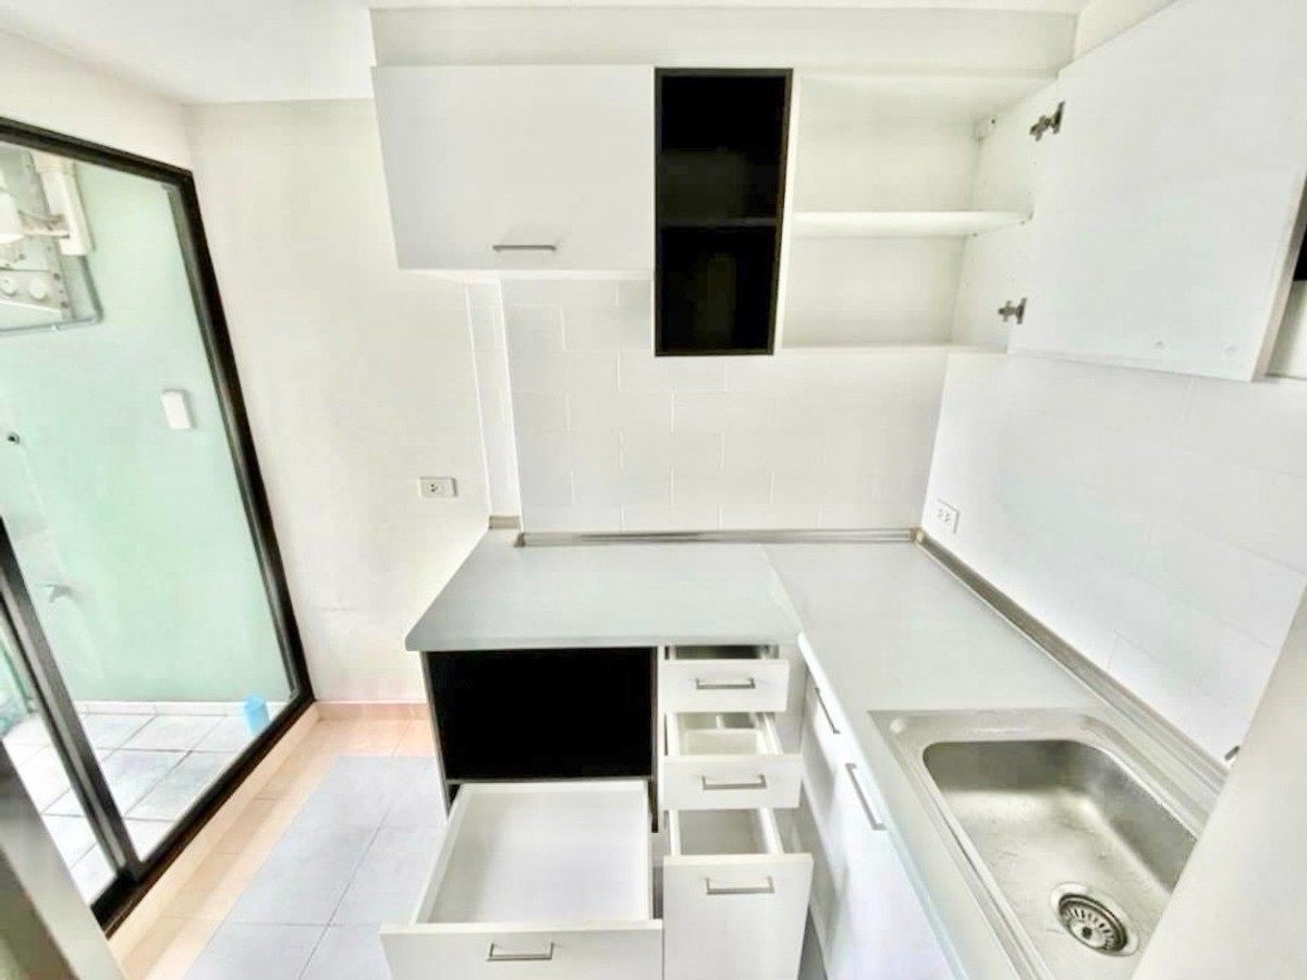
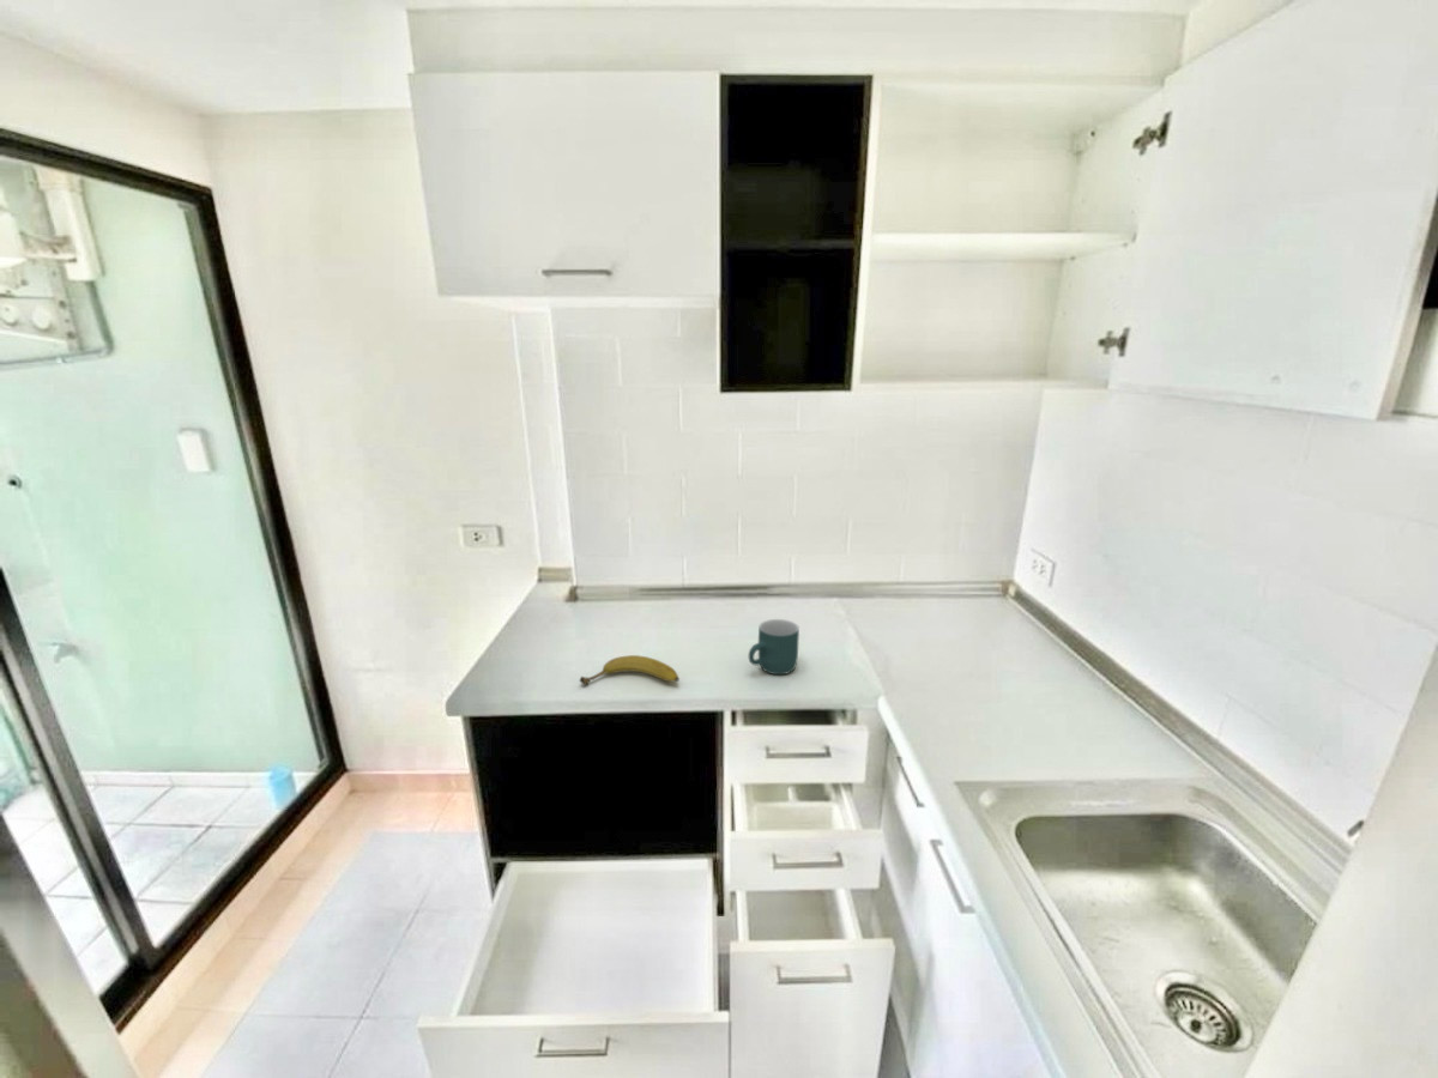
+ mug [748,618,800,676]
+ fruit [579,654,681,686]
